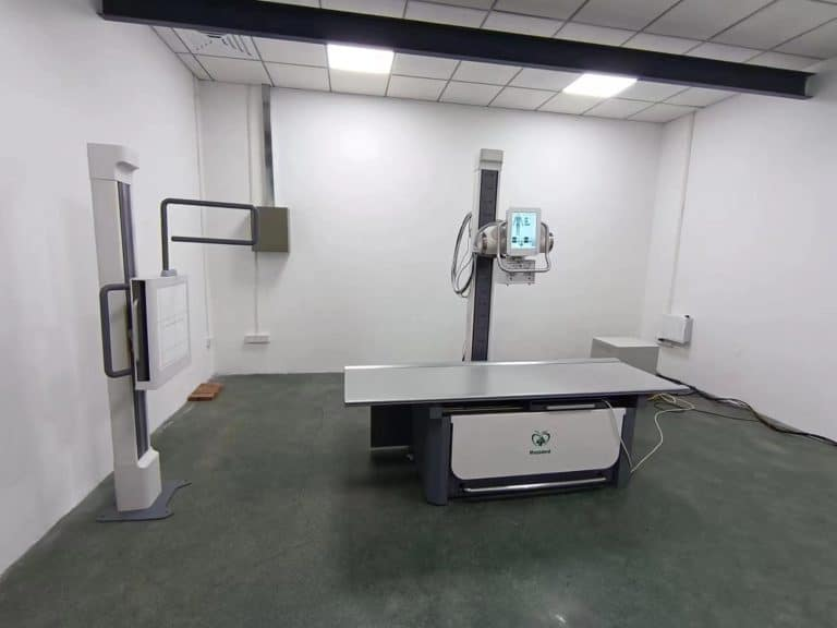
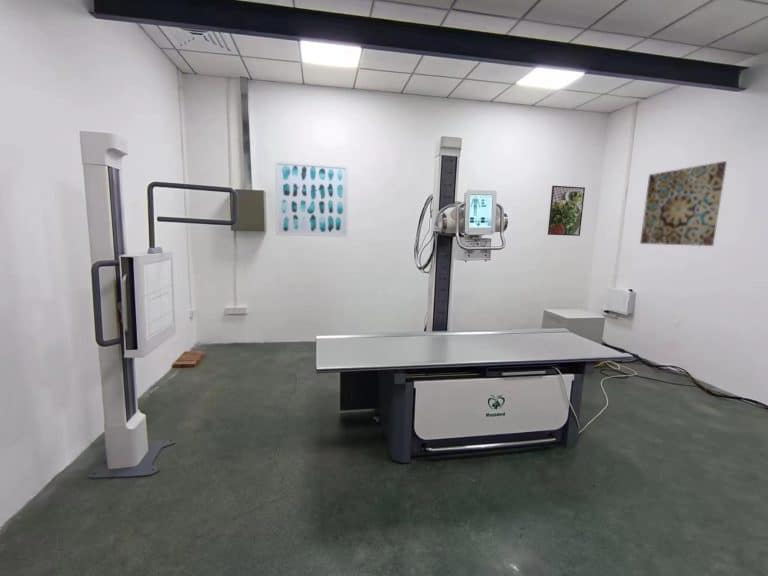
+ wall art [639,160,728,247]
+ wall art [274,160,350,238]
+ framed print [547,185,586,237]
